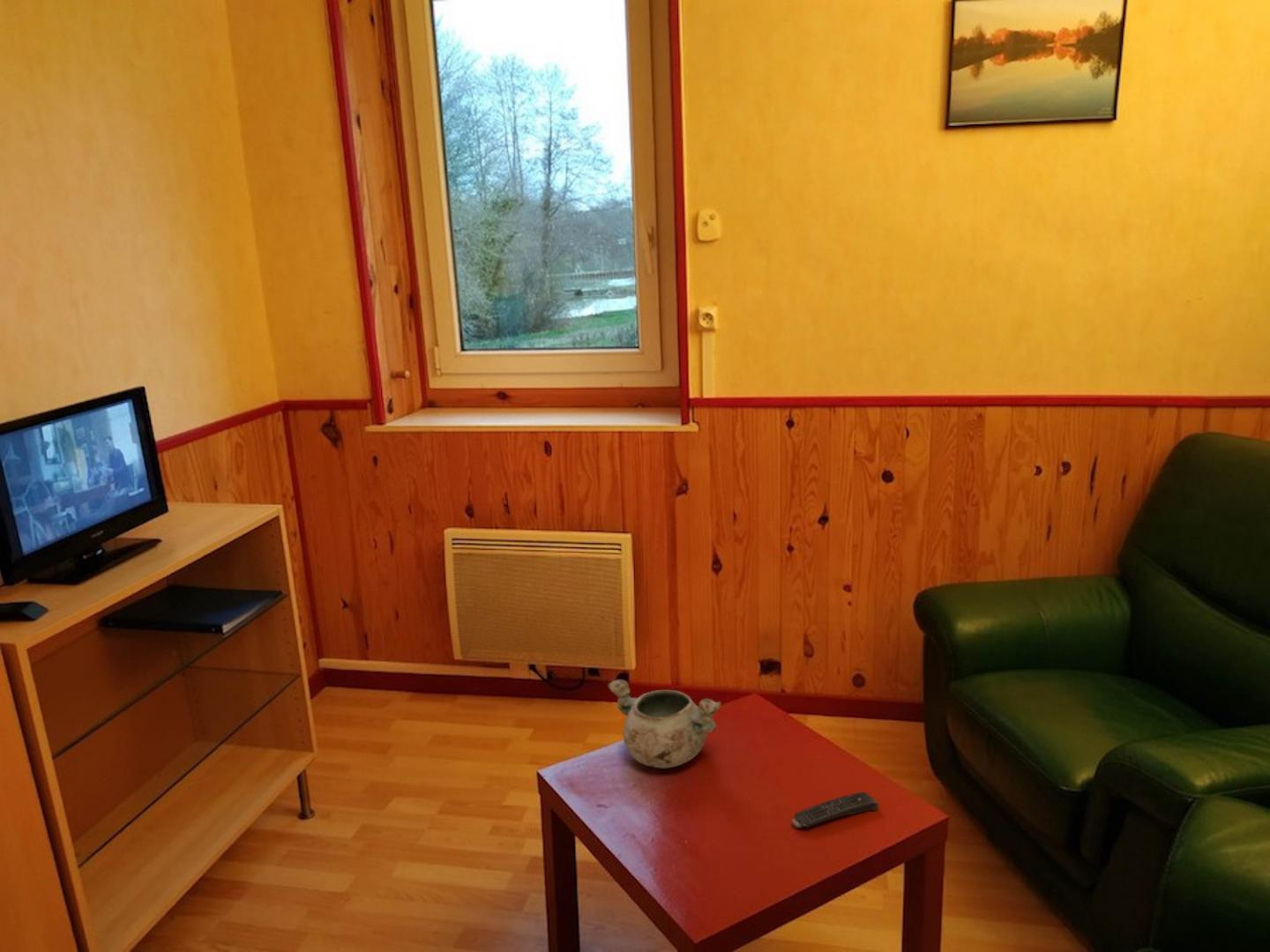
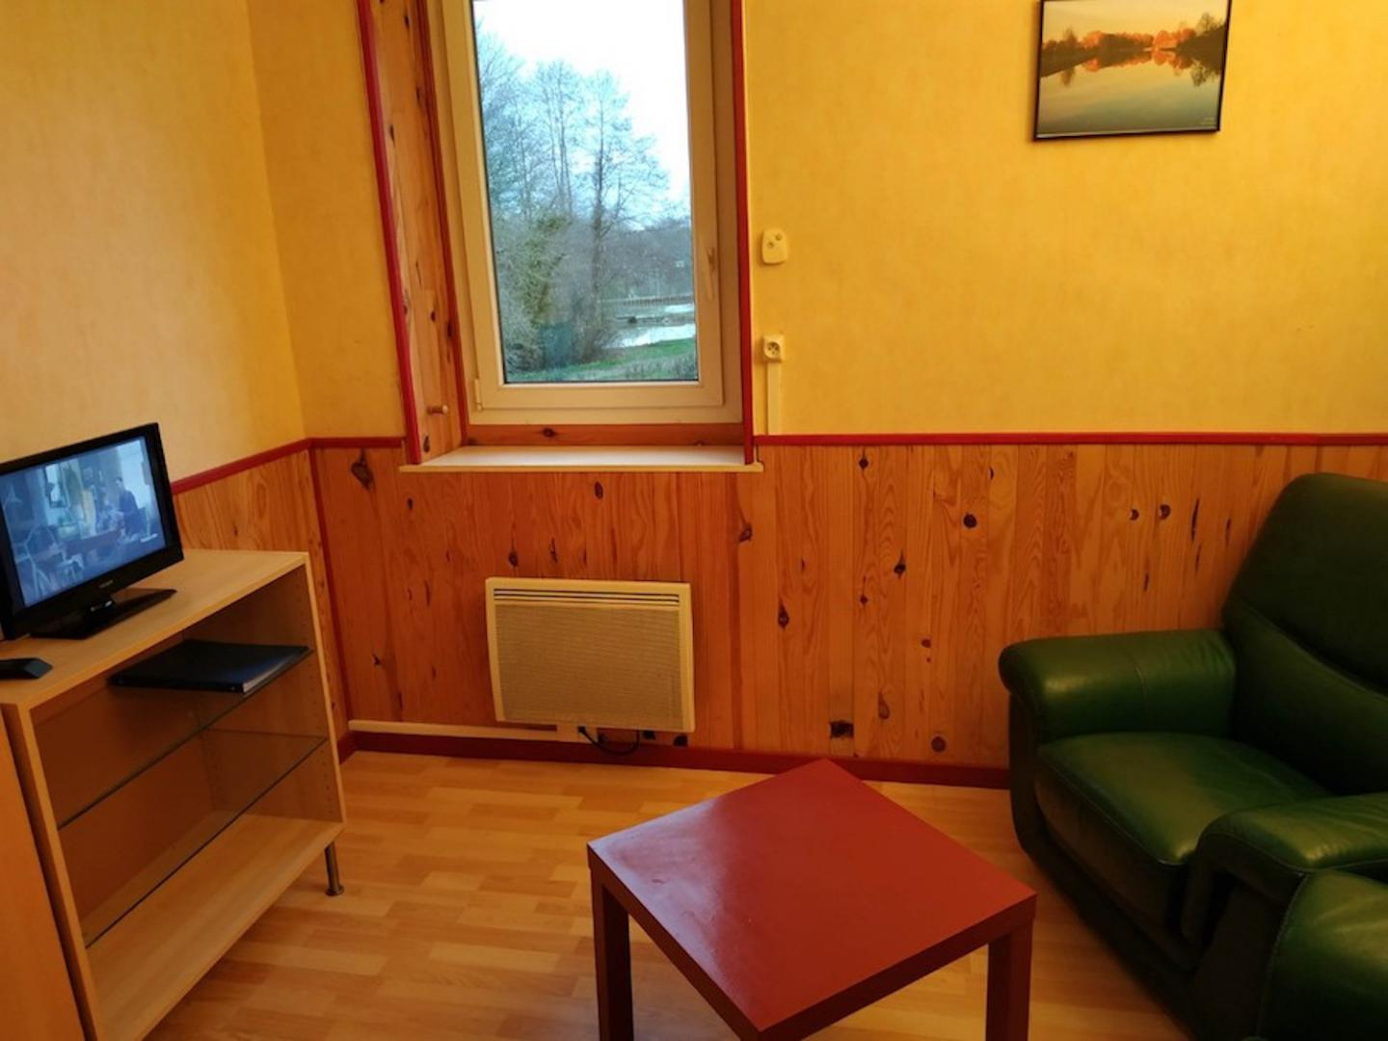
- decorative bowl [607,679,722,769]
- remote control [791,791,879,829]
